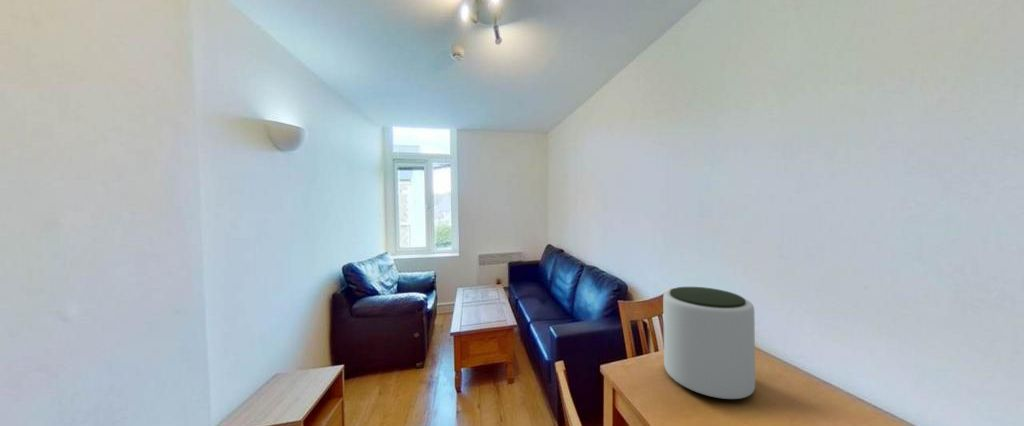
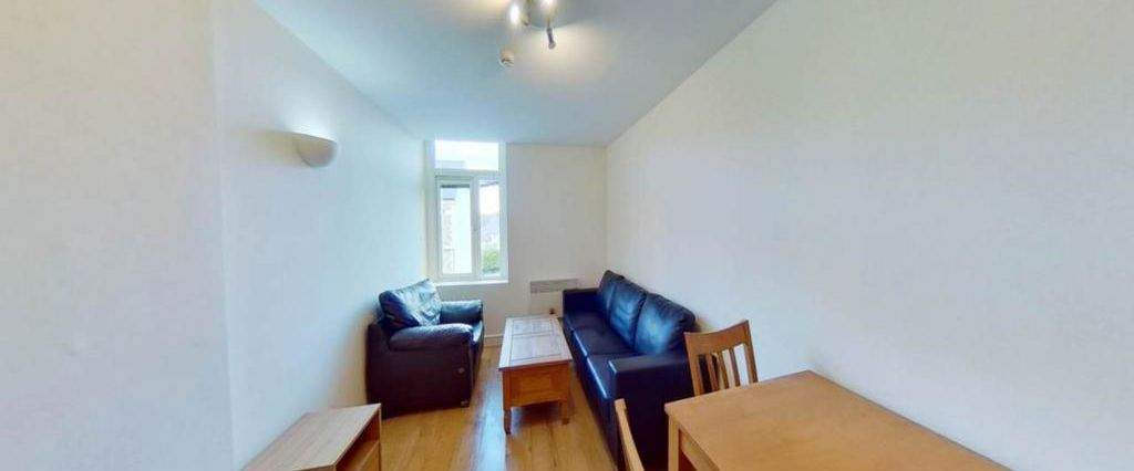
- plant pot [662,286,756,400]
